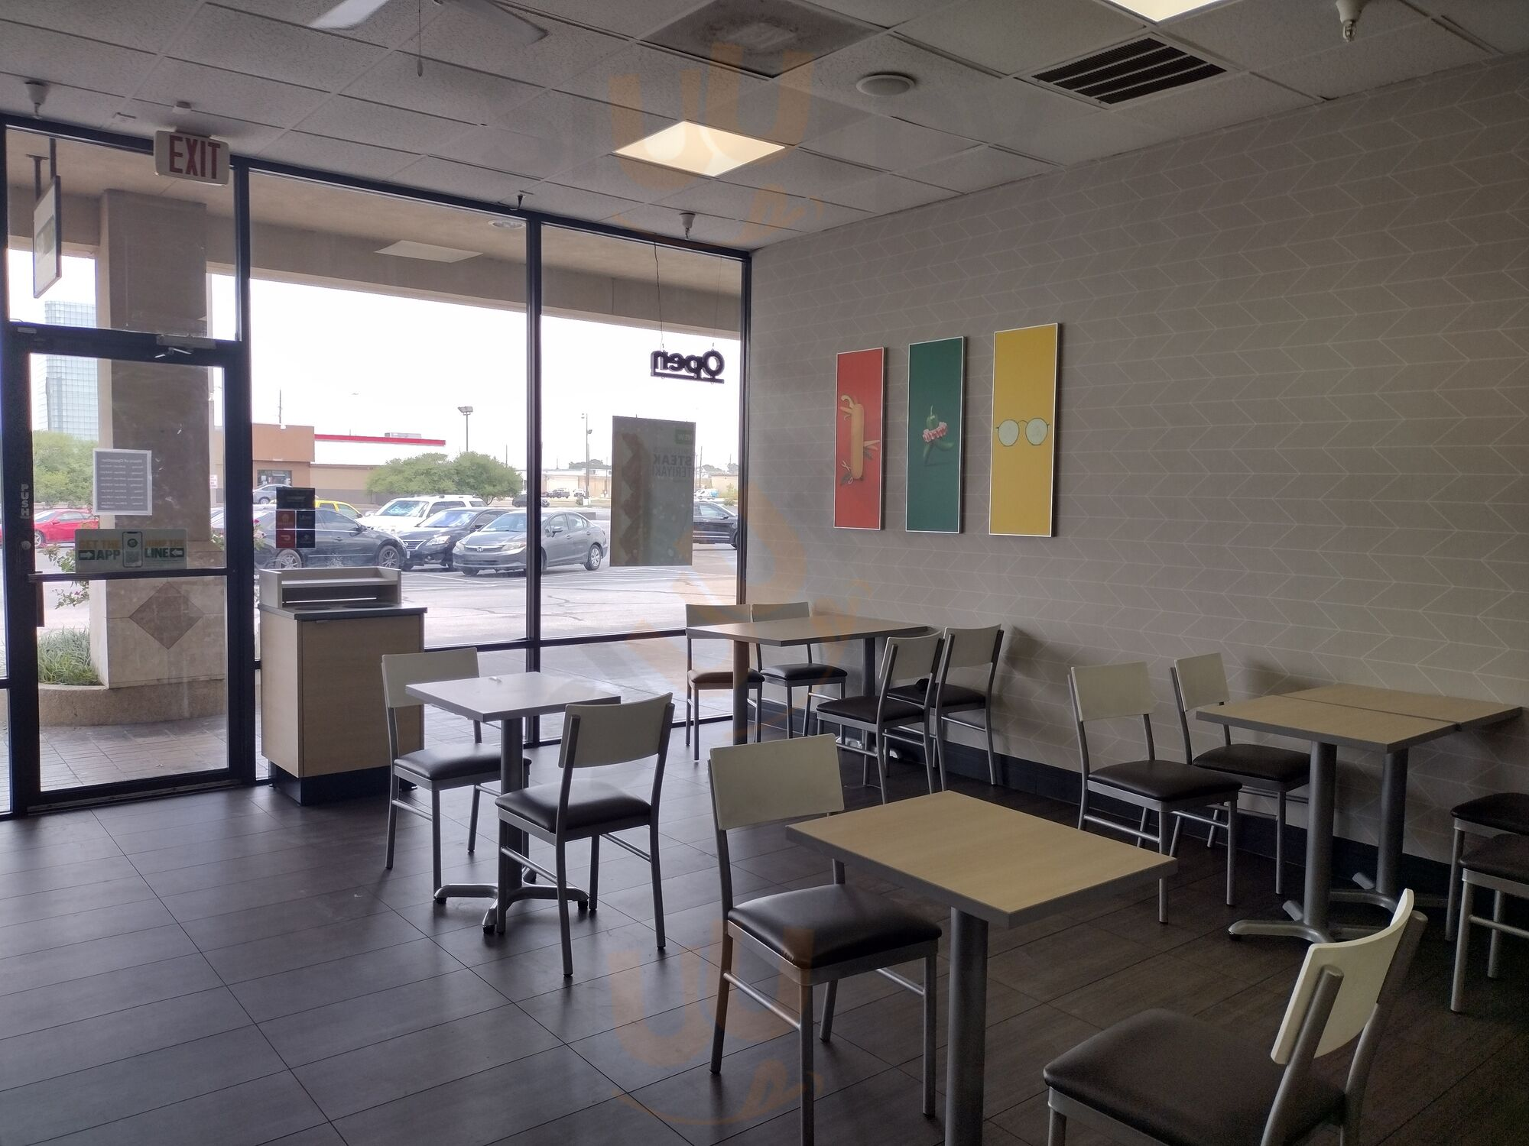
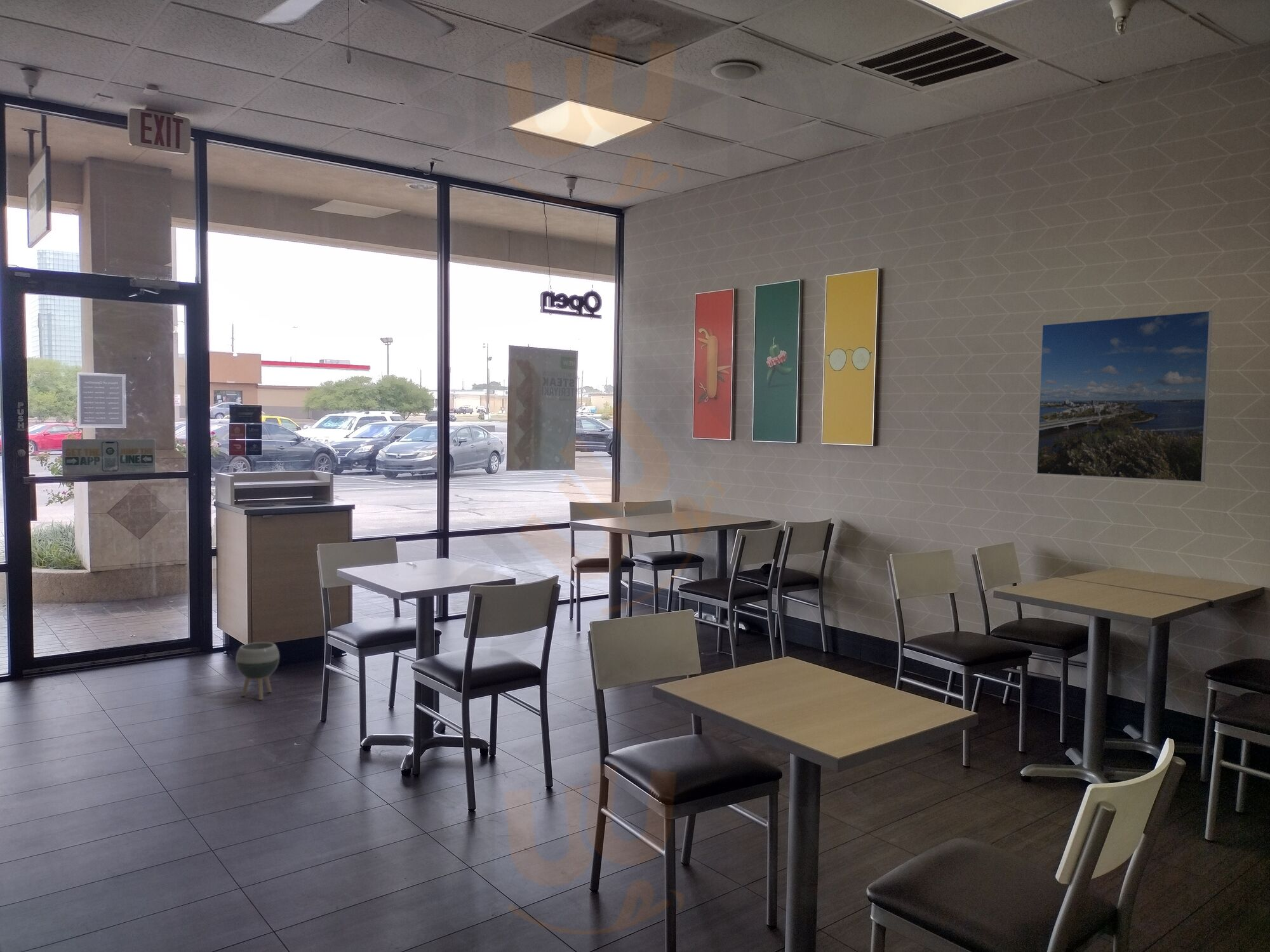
+ planter [235,642,280,701]
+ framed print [1036,310,1213,483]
